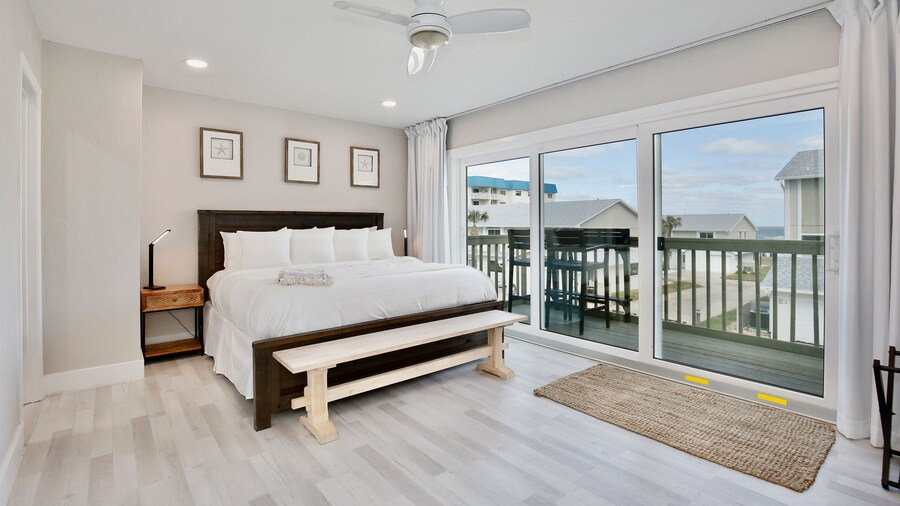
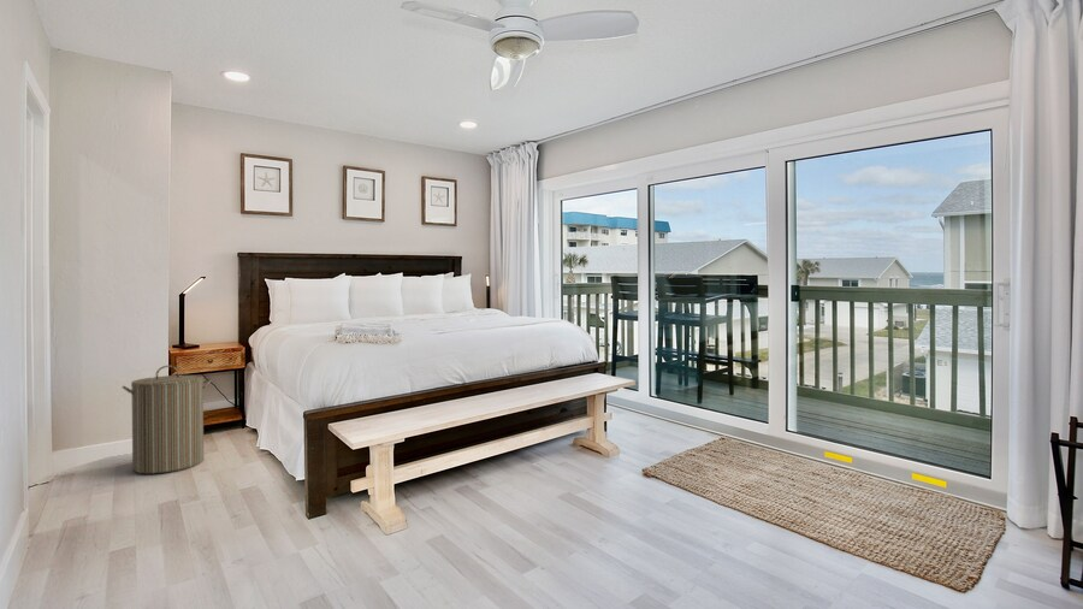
+ laundry hamper [122,365,213,474]
